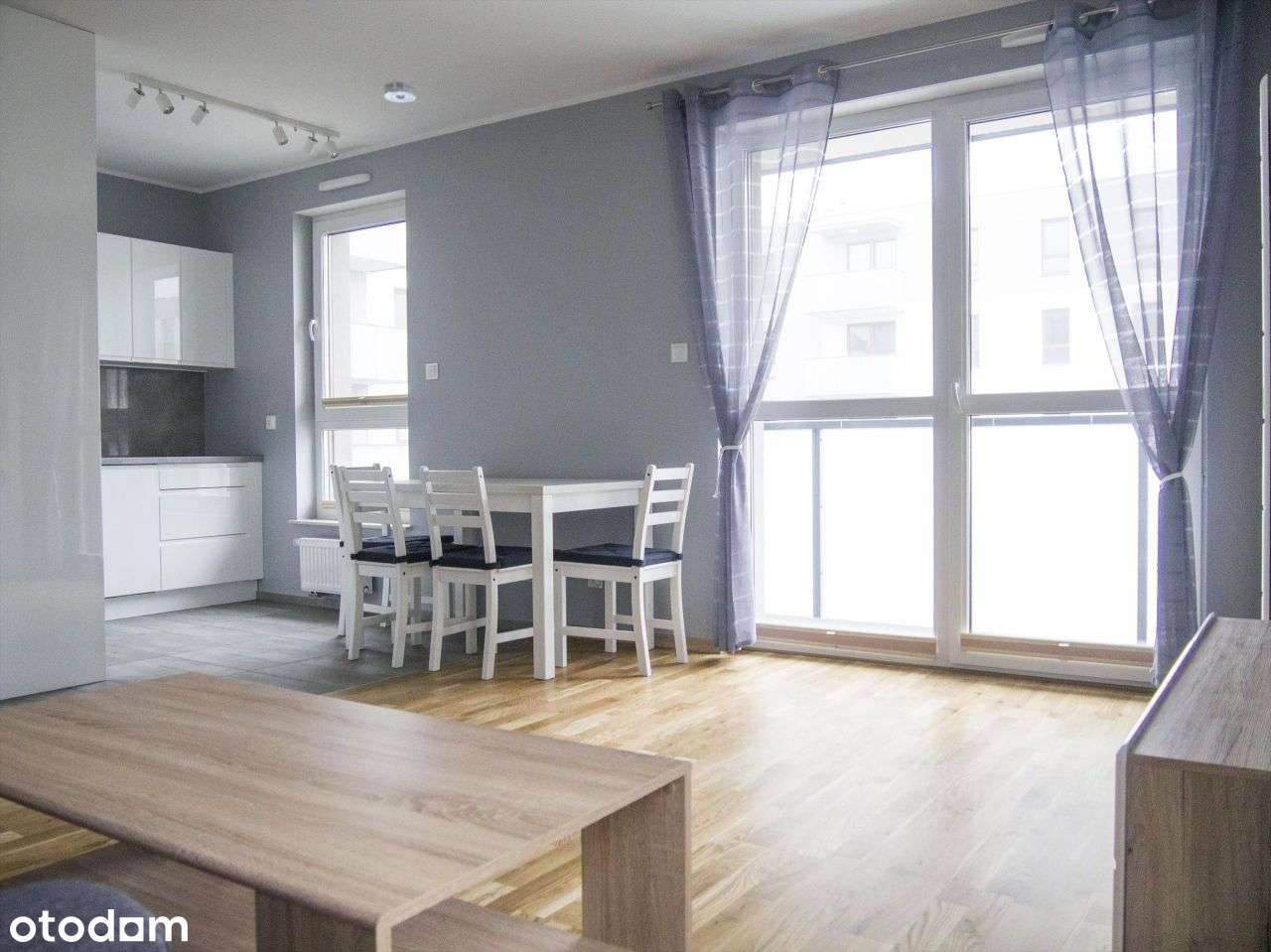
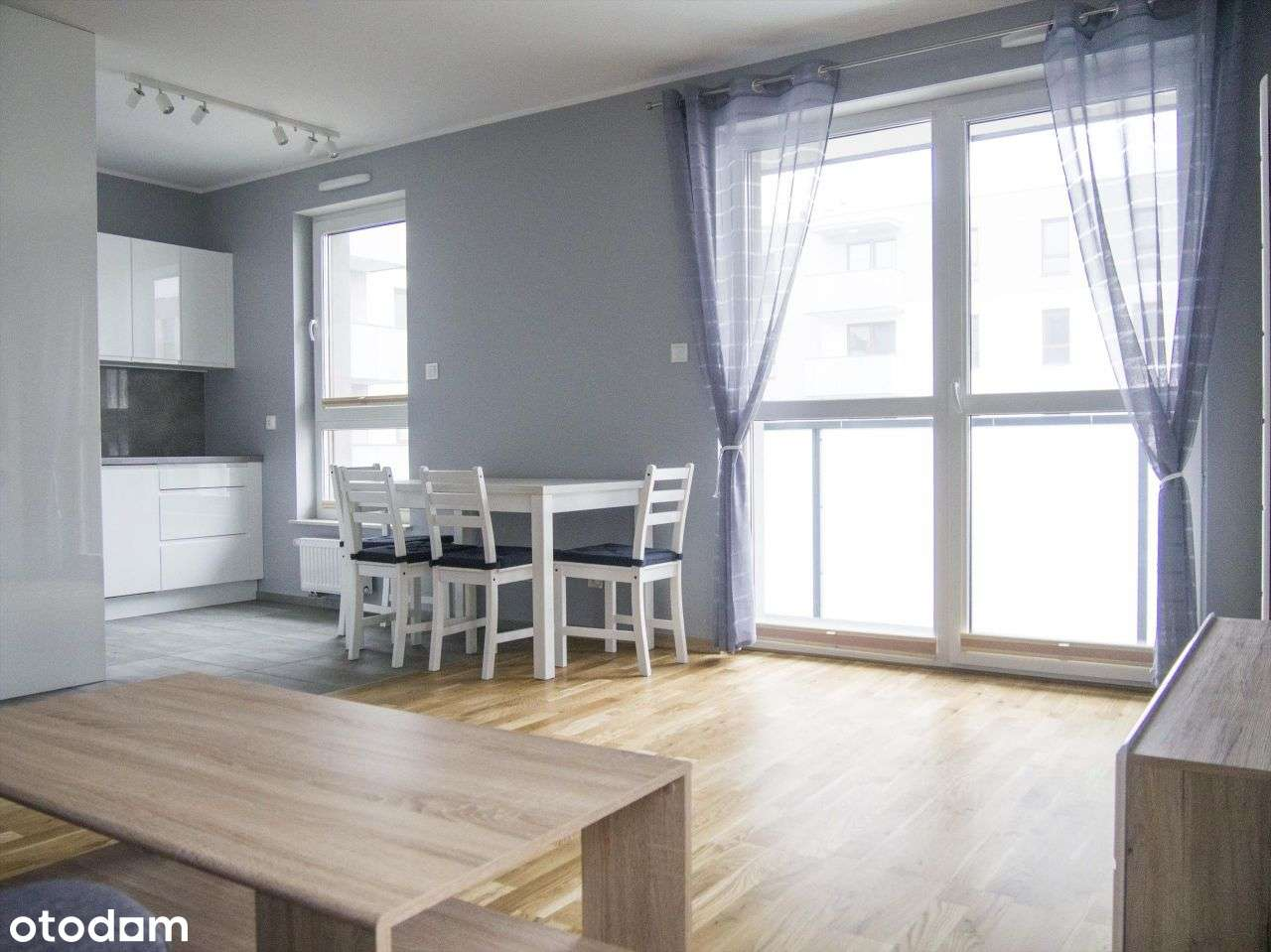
- smoke detector [383,80,416,103]
